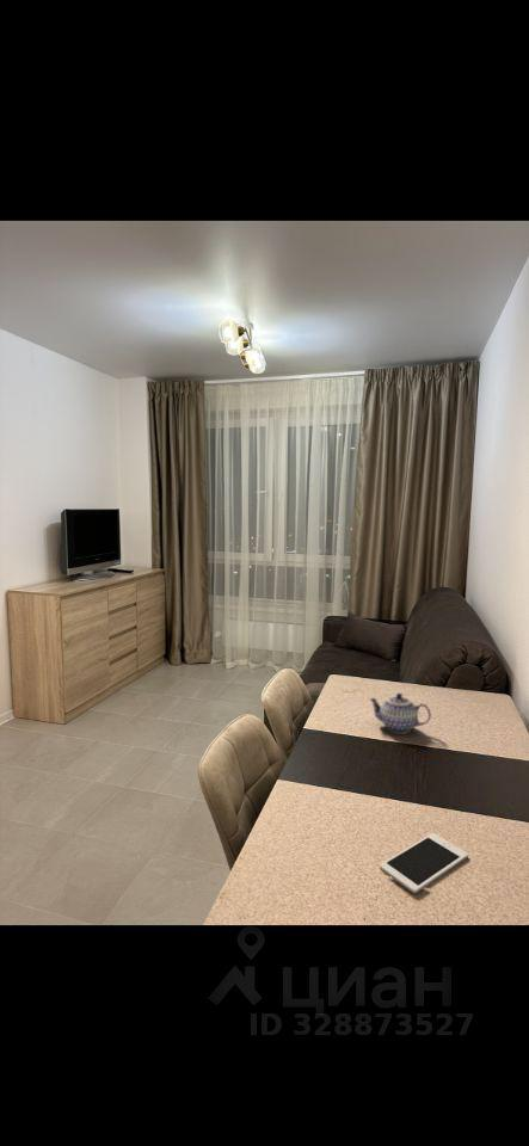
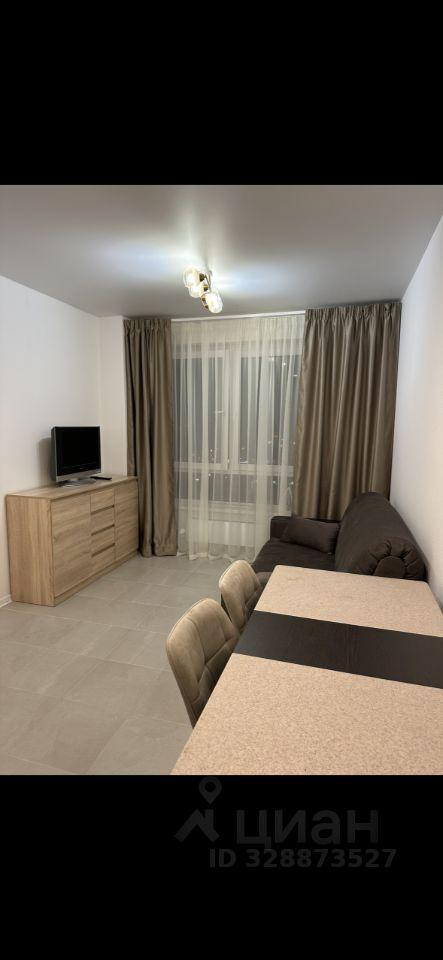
- cell phone [379,832,469,894]
- teapot [368,692,432,734]
